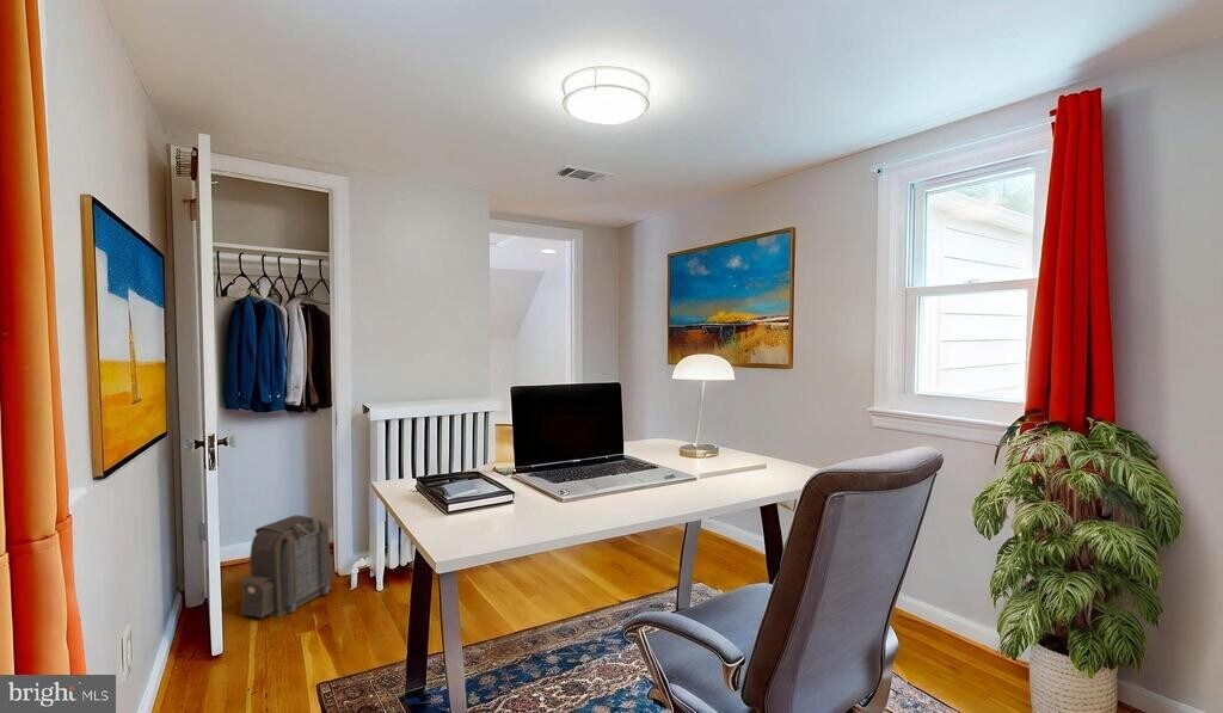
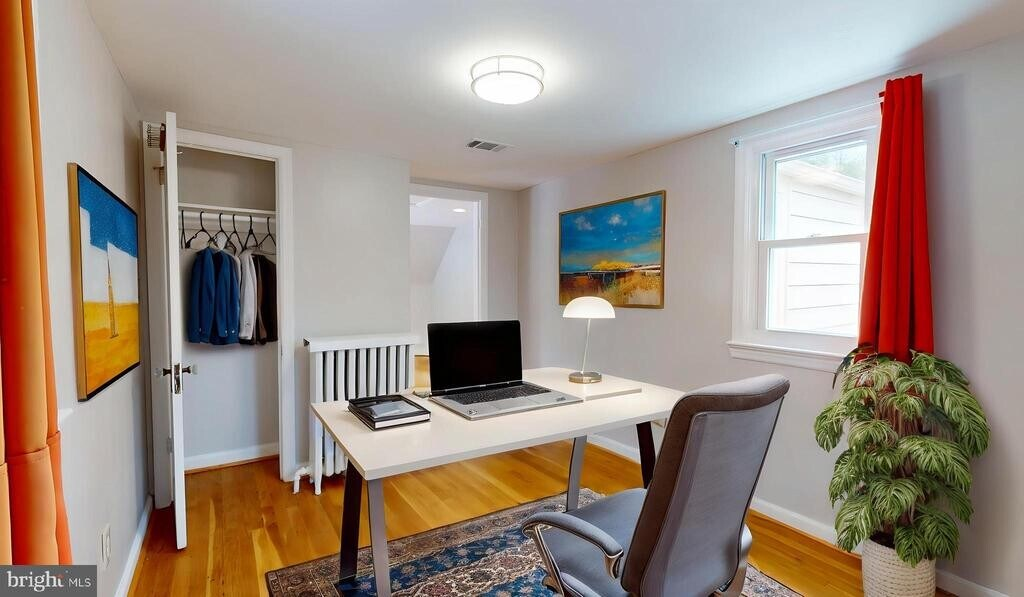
- backpack [240,514,337,619]
